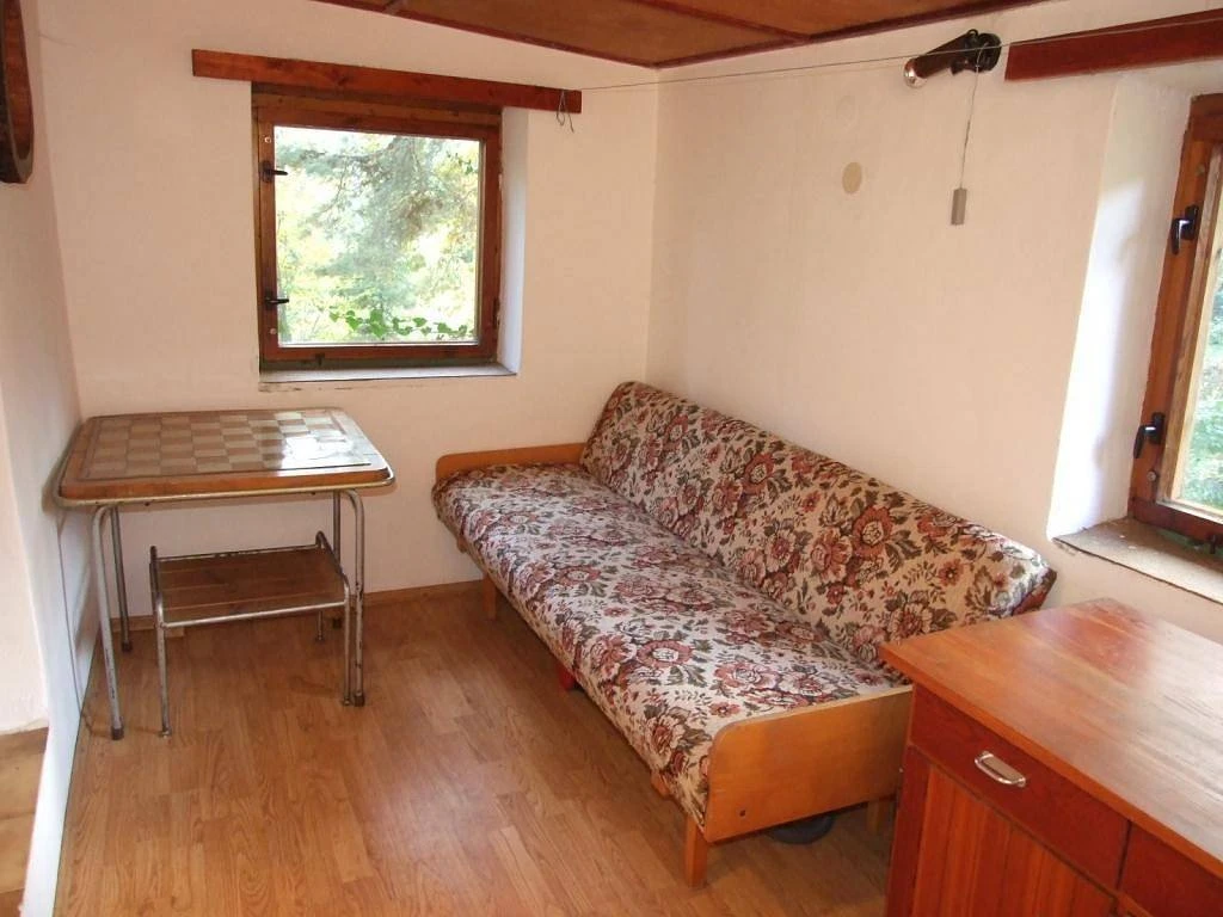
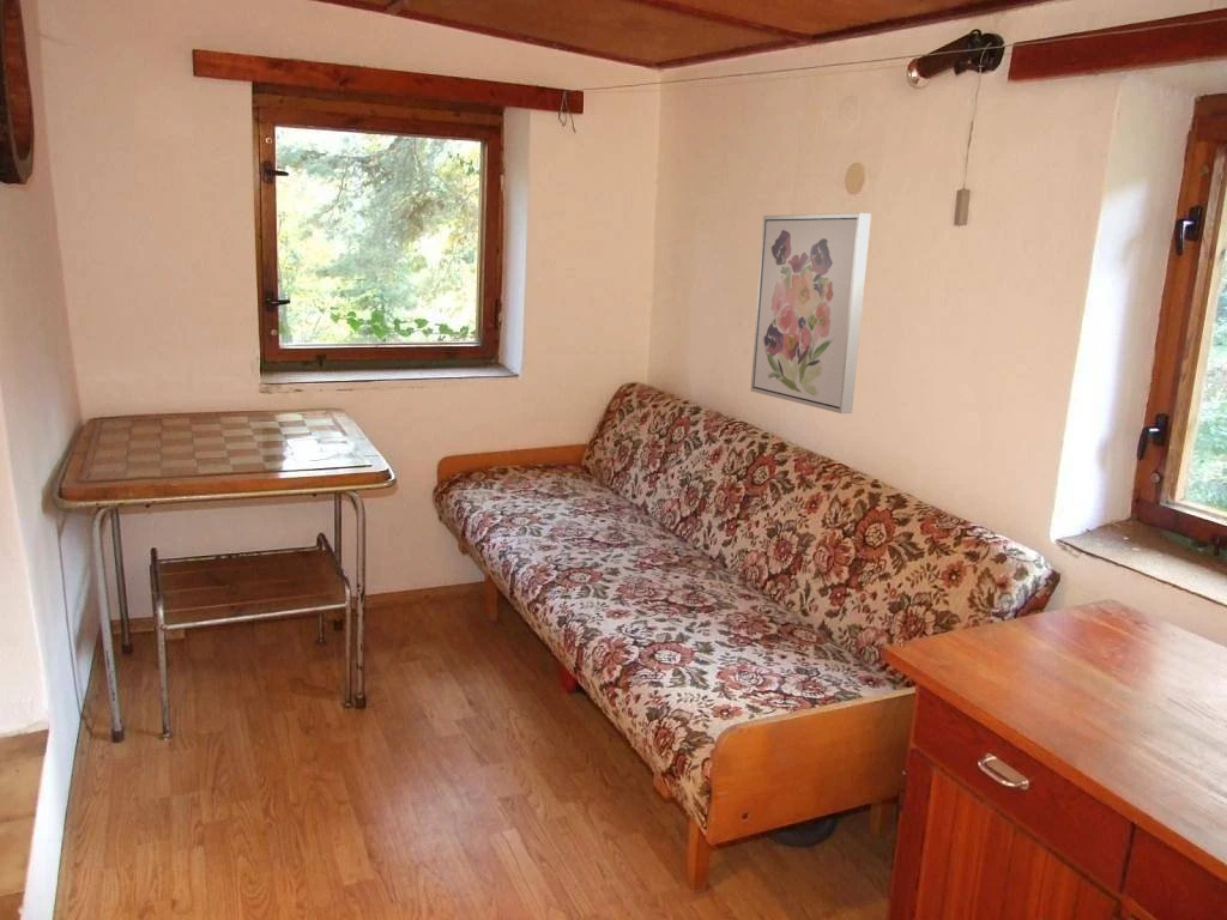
+ wall art [750,212,872,414]
